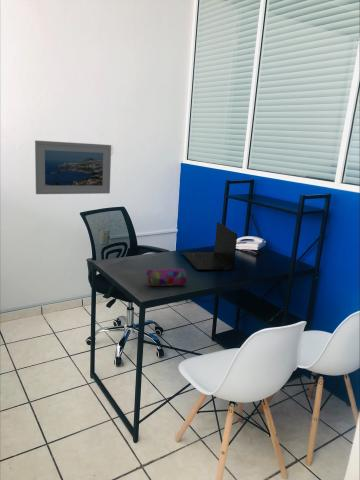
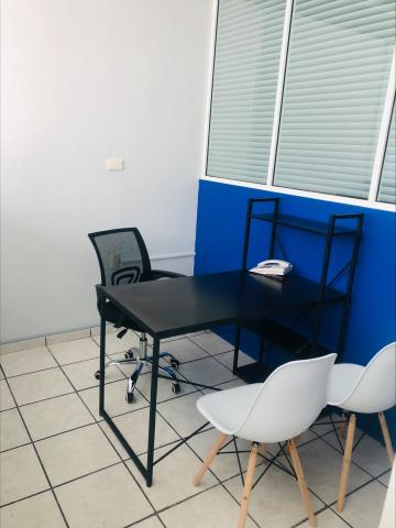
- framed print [34,139,112,195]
- pencil case [145,268,188,287]
- laptop [182,221,238,272]
